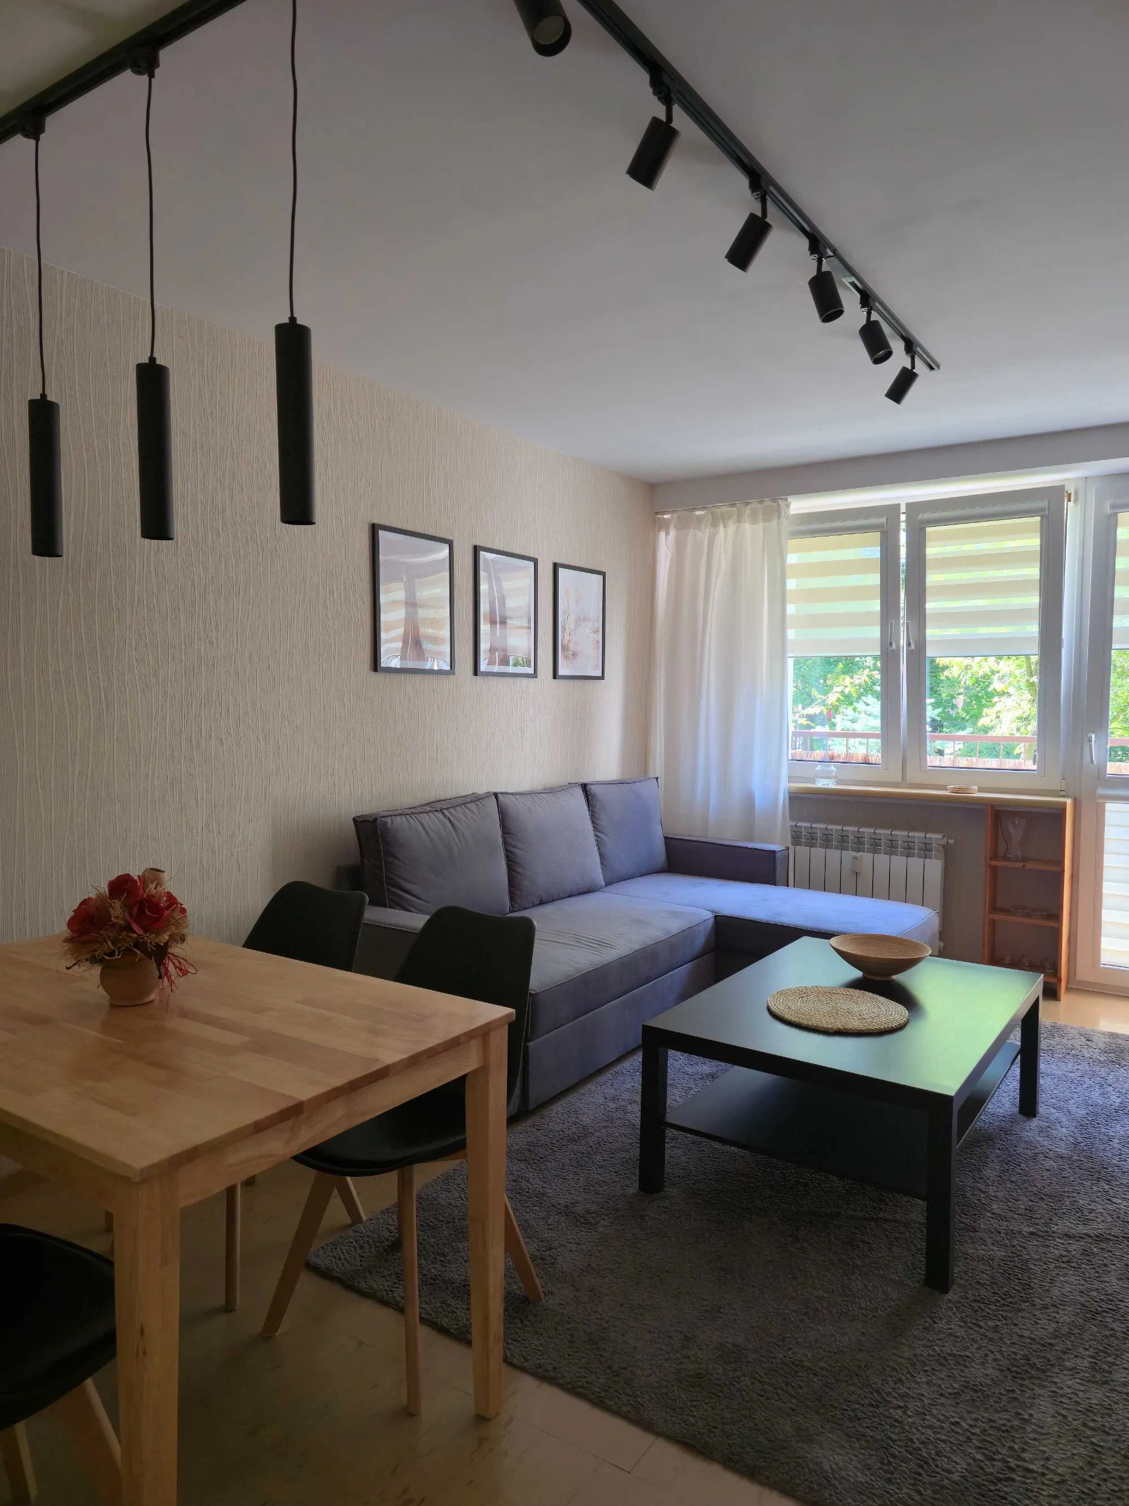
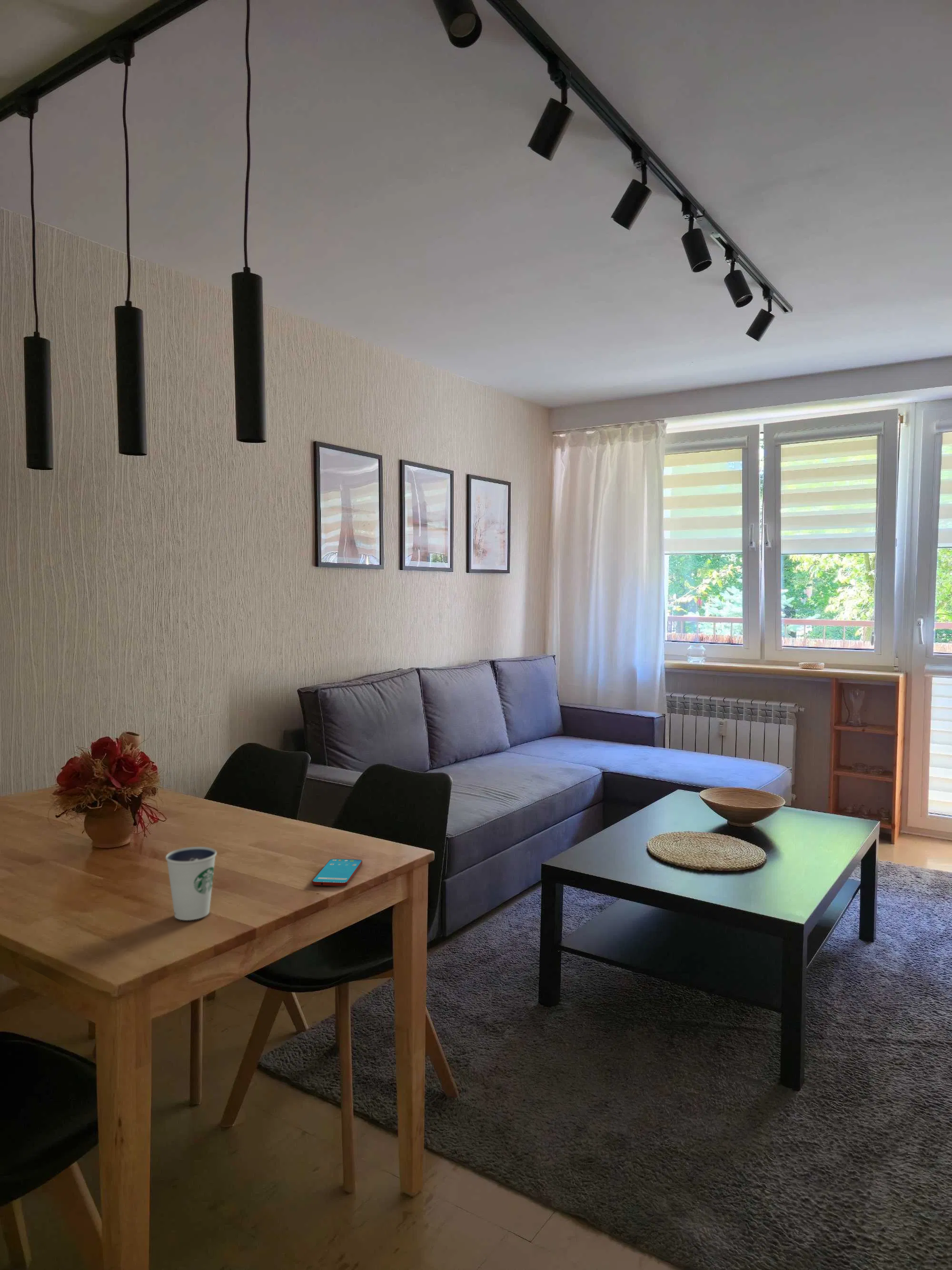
+ smartphone [312,858,363,887]
+ dixie cup [165,846,217,921]
